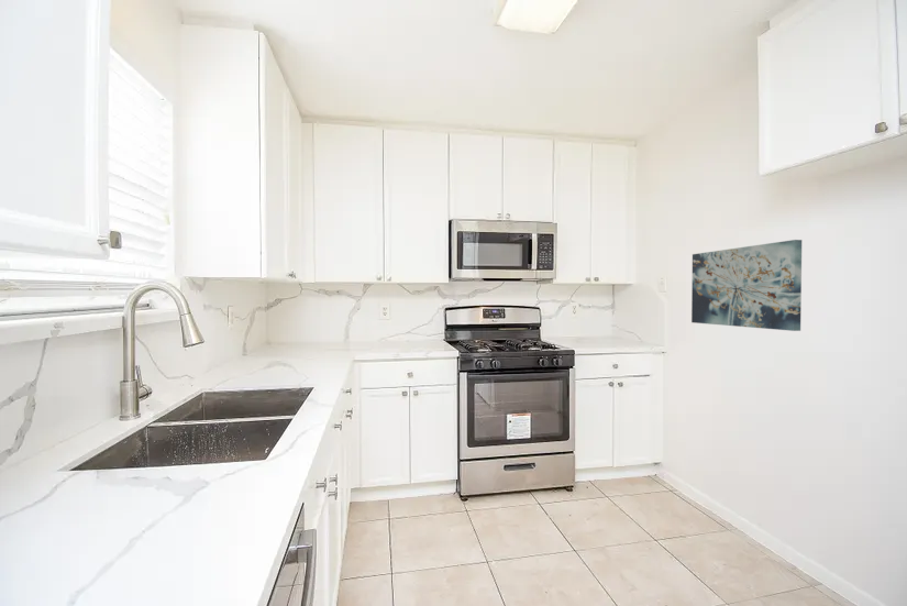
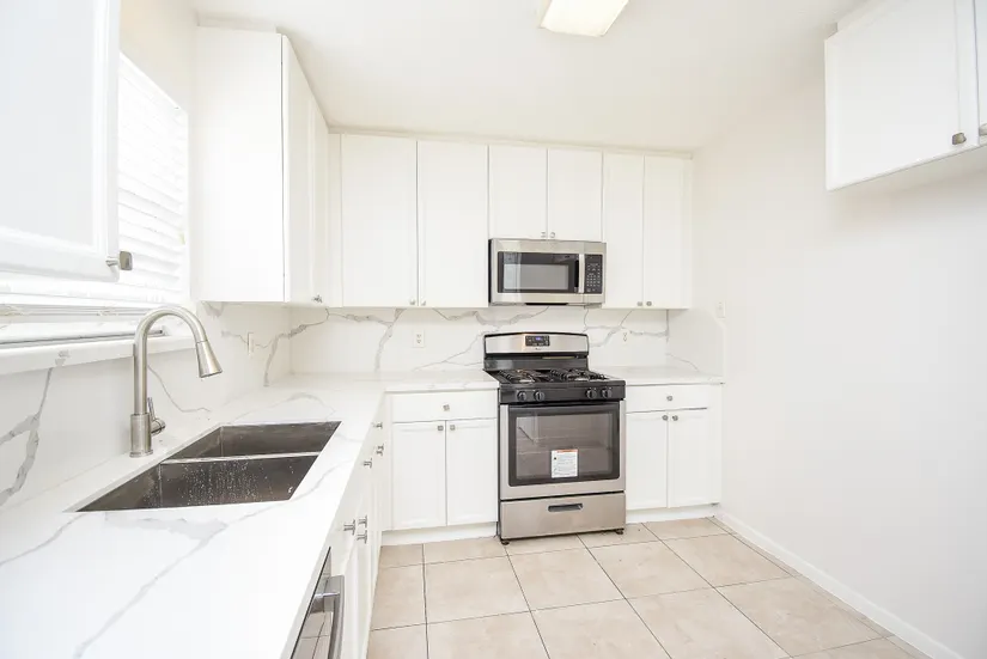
- wall art [690,239,803,332]
